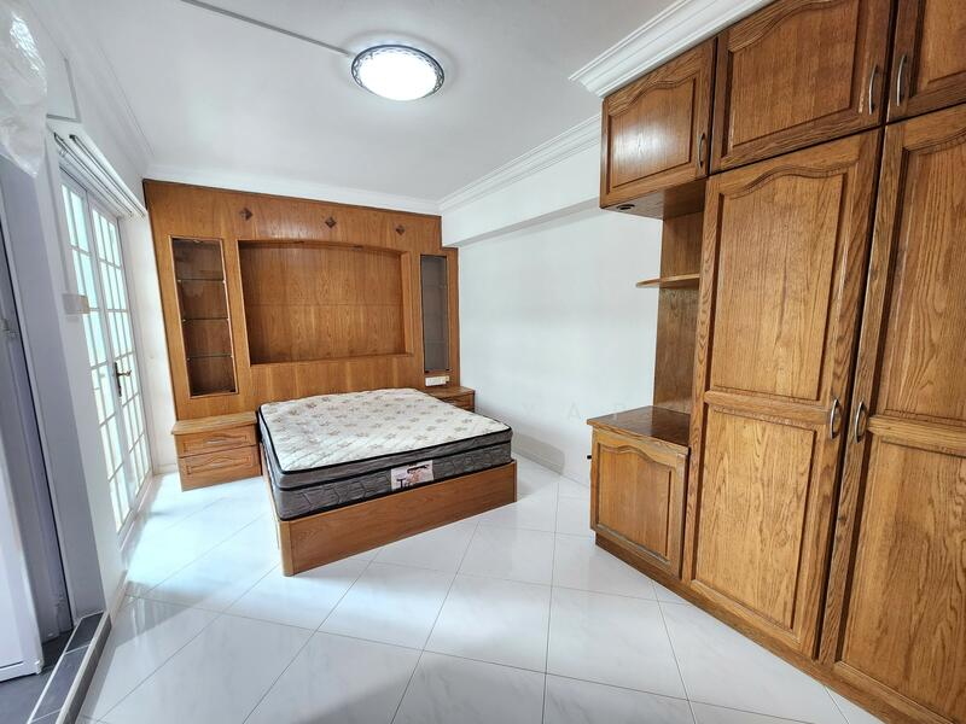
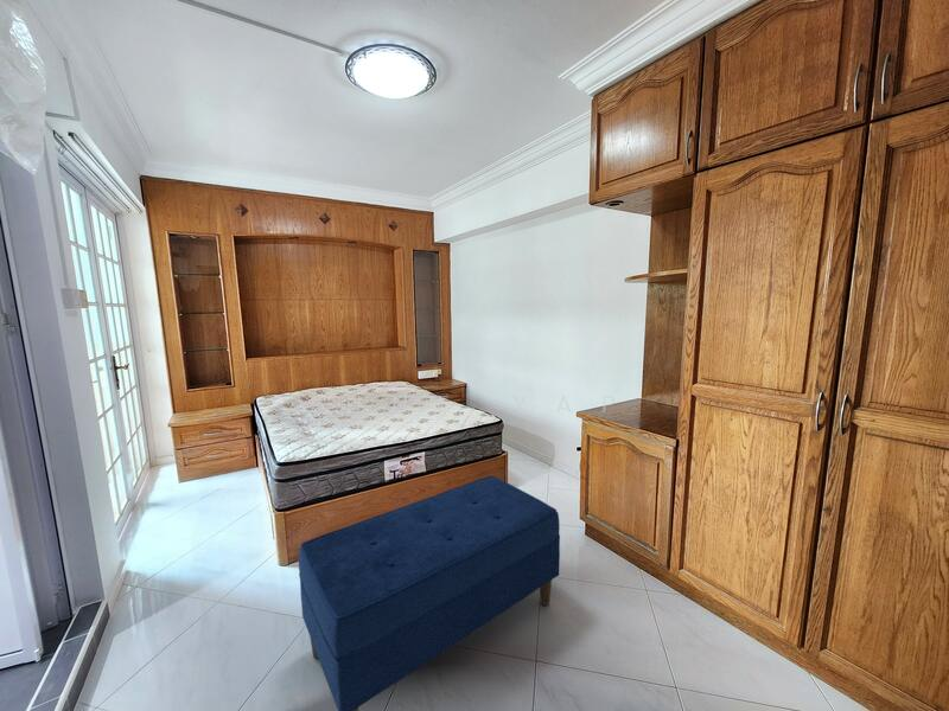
+ bench [298,475,561,711]
